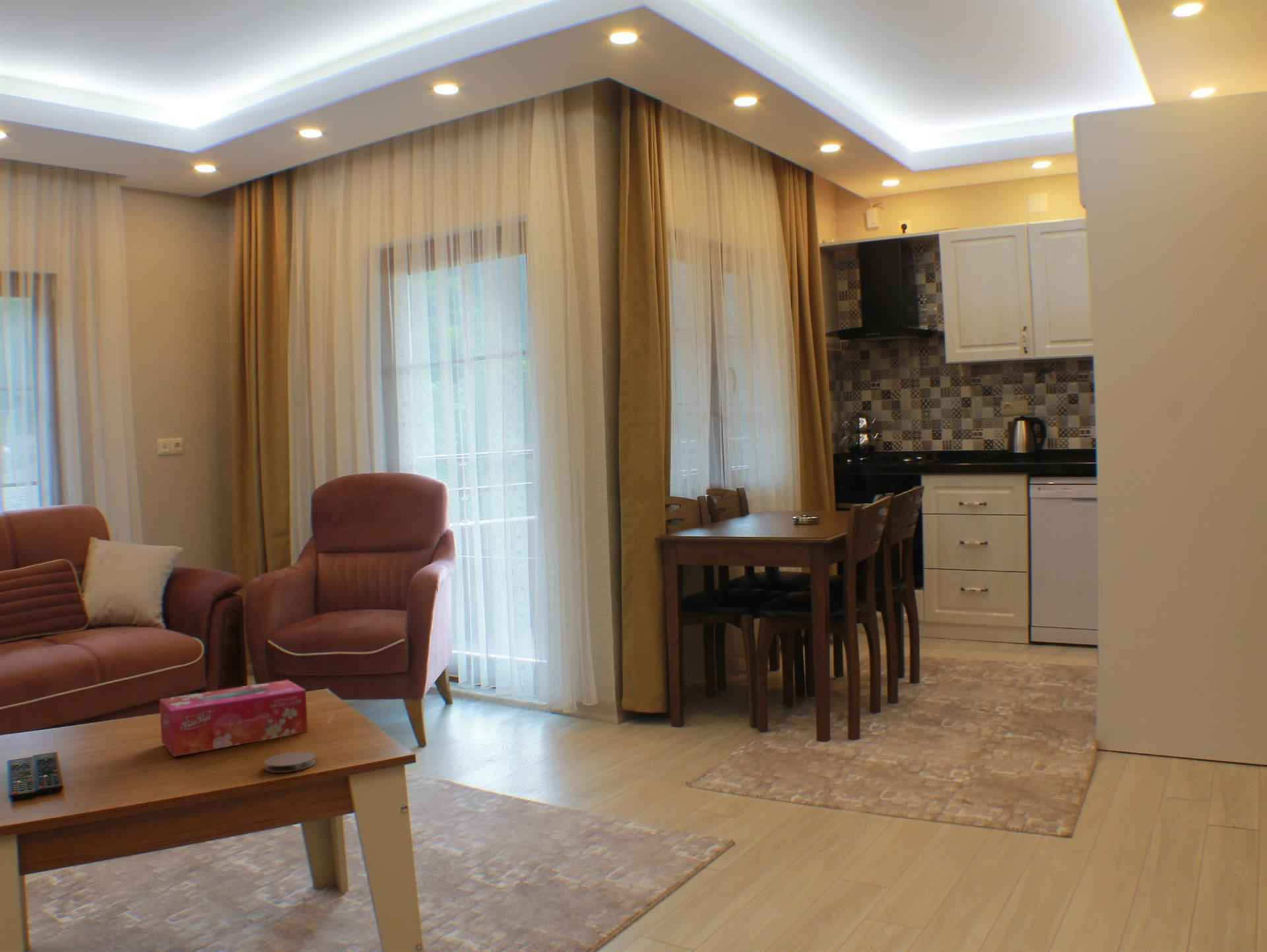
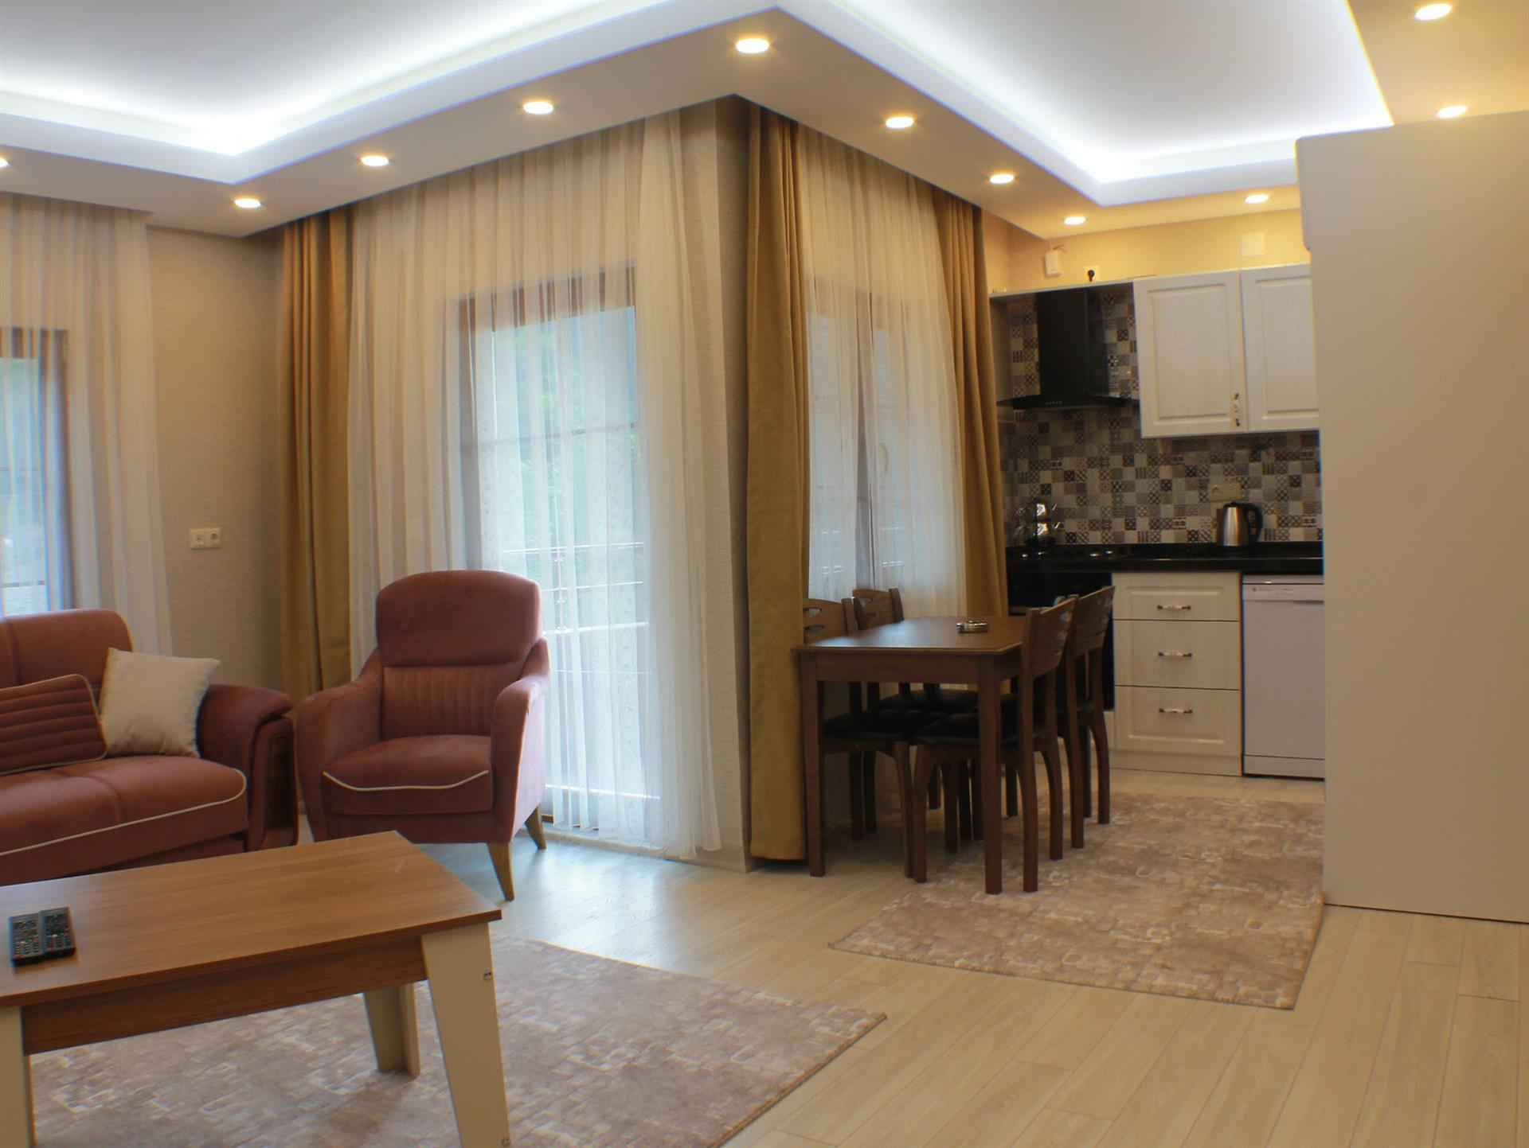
- coaster [264,751,317,773]
- tissue box [159,679,308,757]
